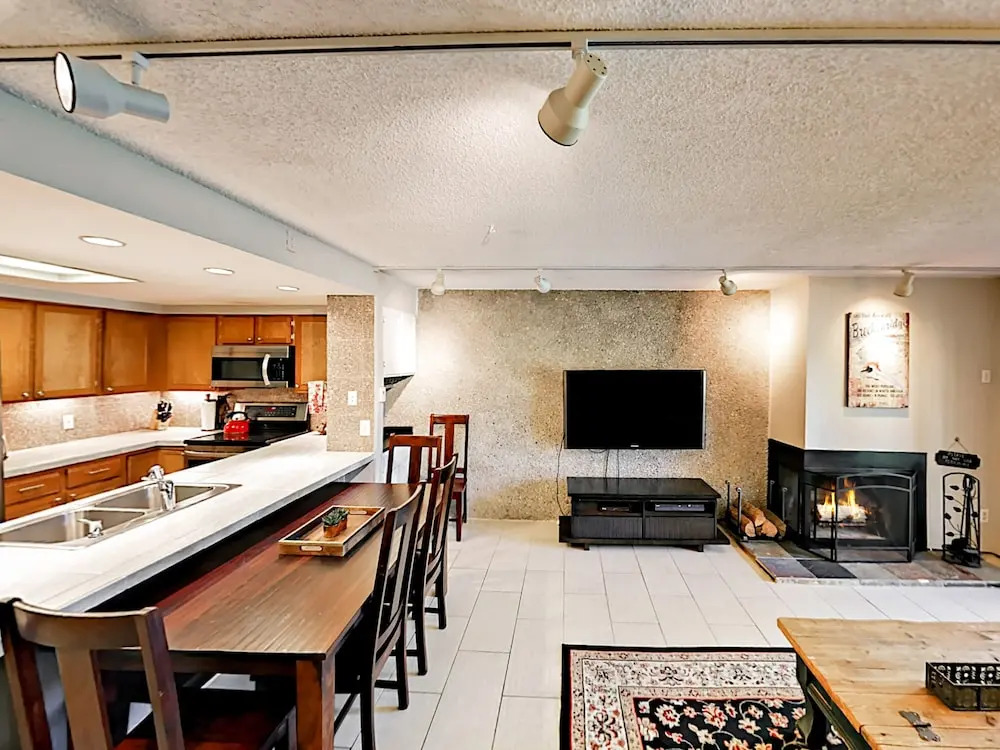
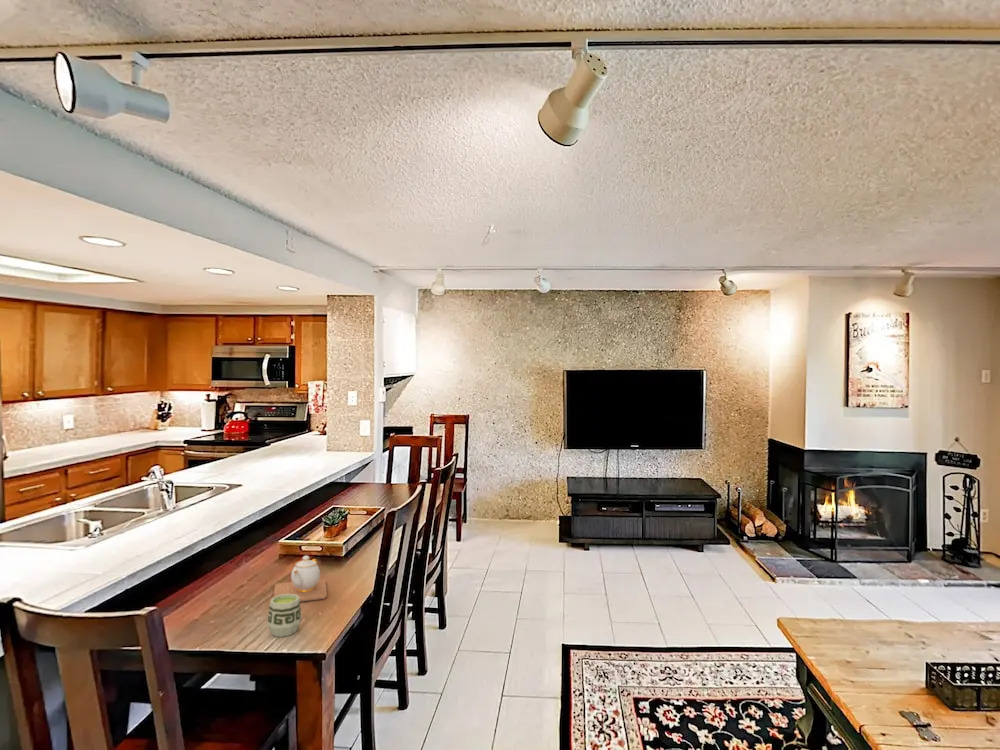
+ cup [266,594,302,638]
+ teapot [273,555,328,603]
